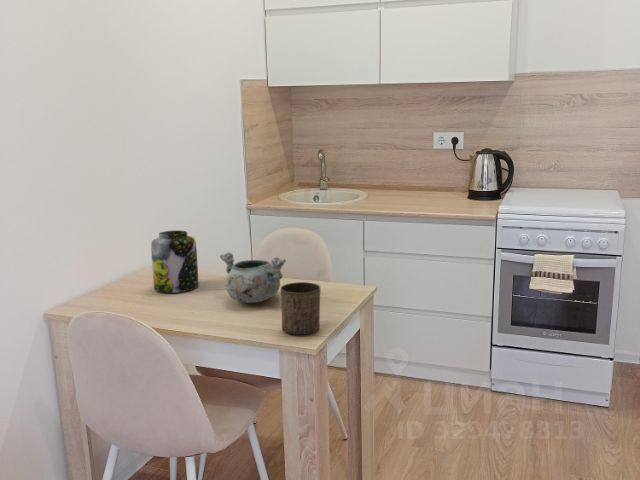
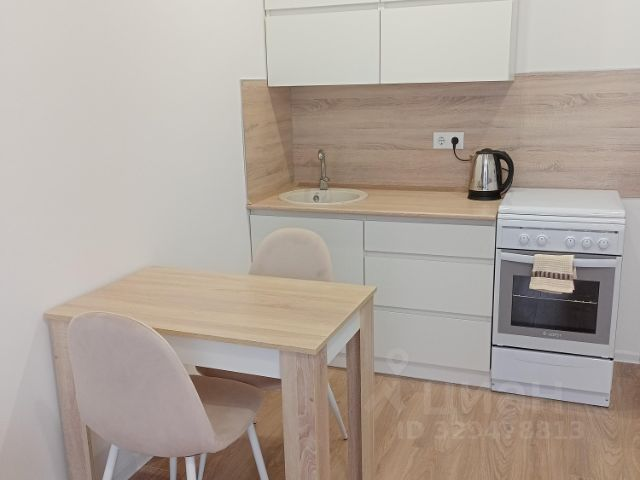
- jar [150,229,200,294]
- cup [280,281,321,336]
- decorative bowl [219,252,287,304]
